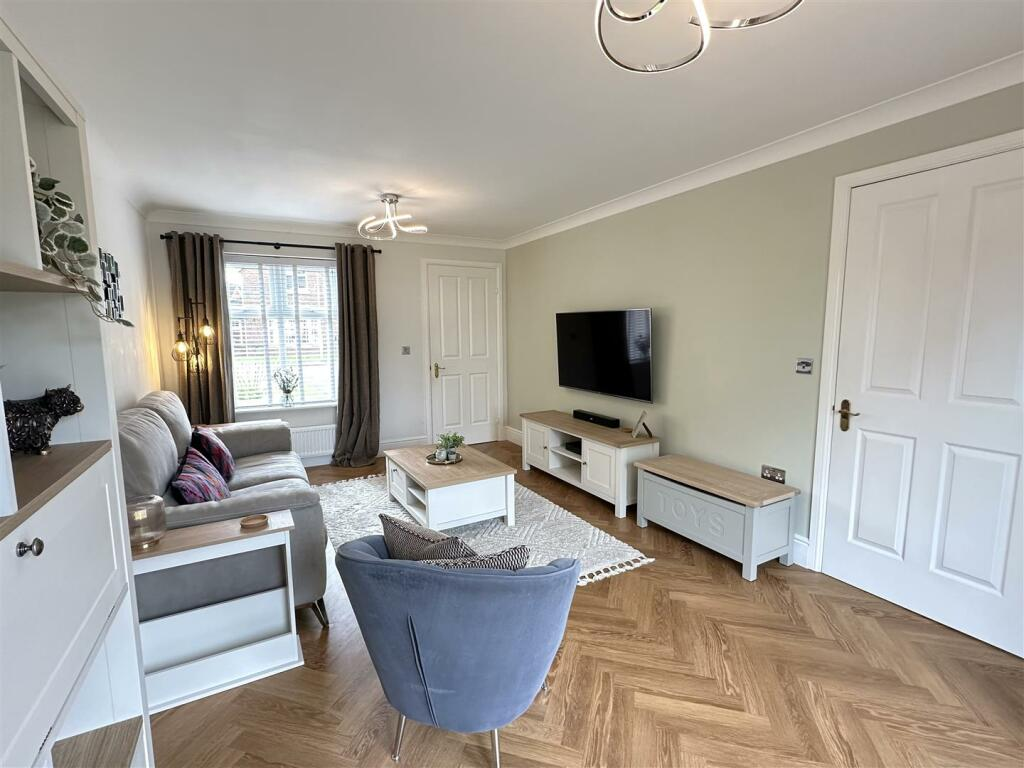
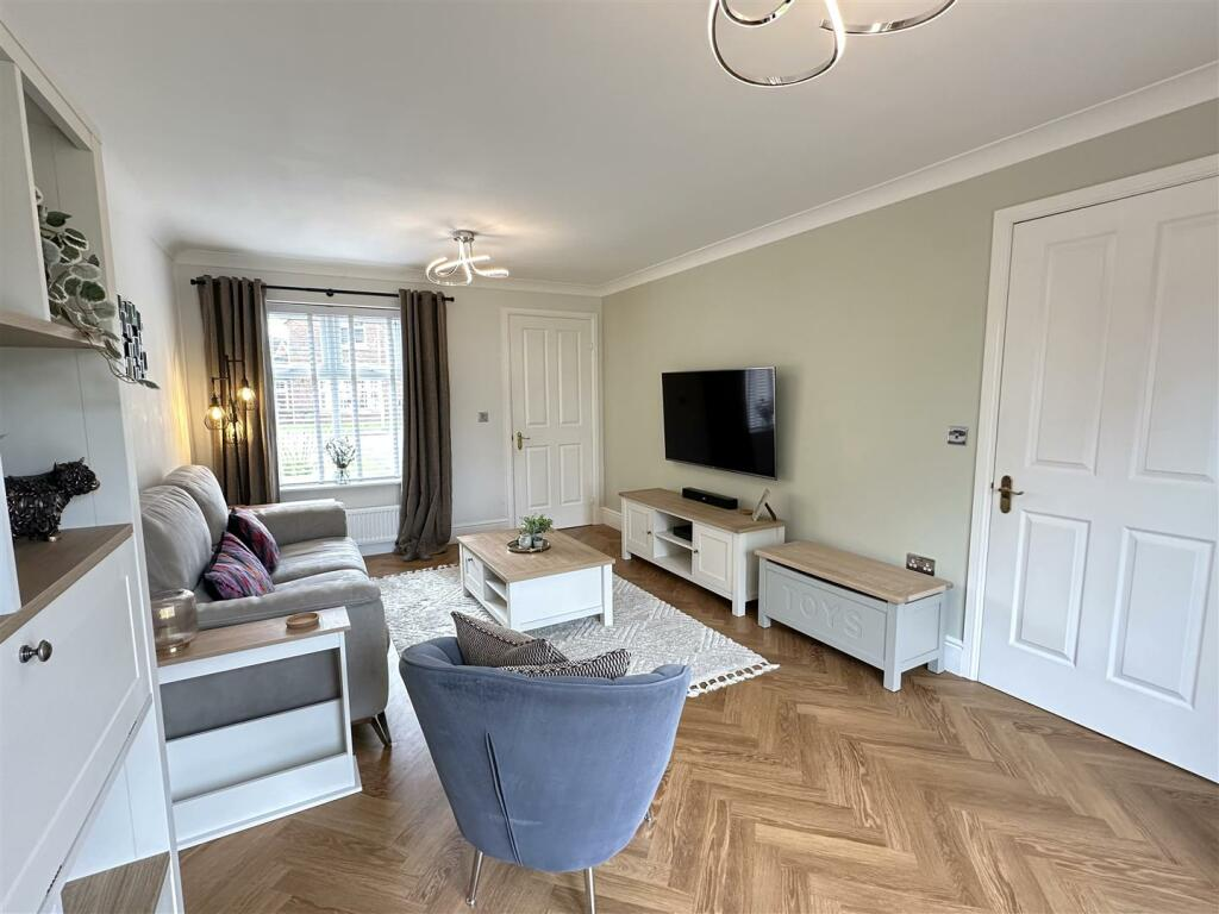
+ boots [402,541,431,563]
